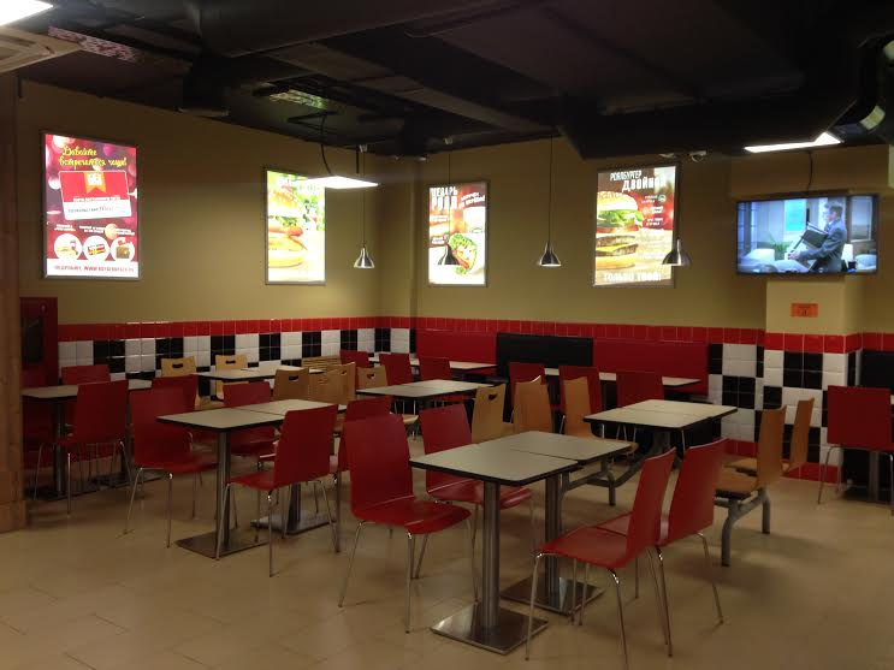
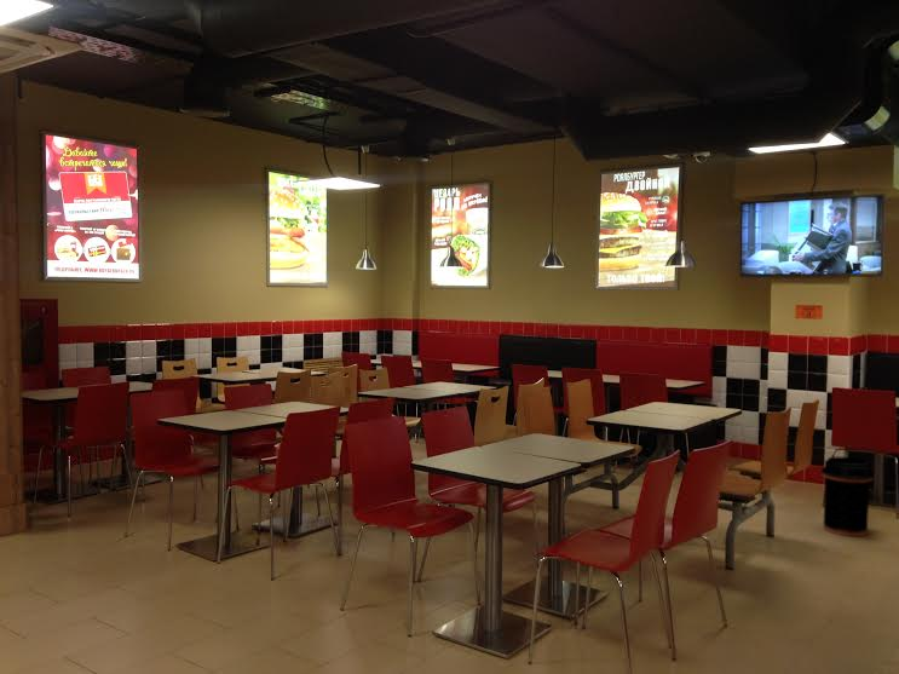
+ trash can [820,456,875,537]
